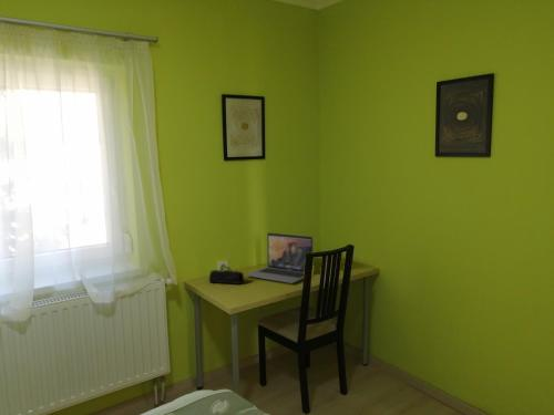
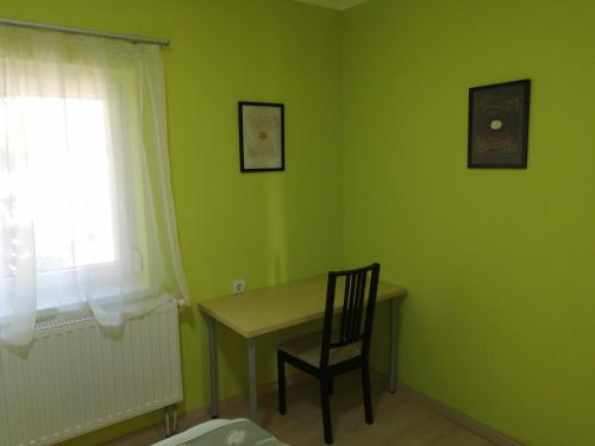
- laptop [246,231,314,284]
- pencil case [207,266,245,286]
